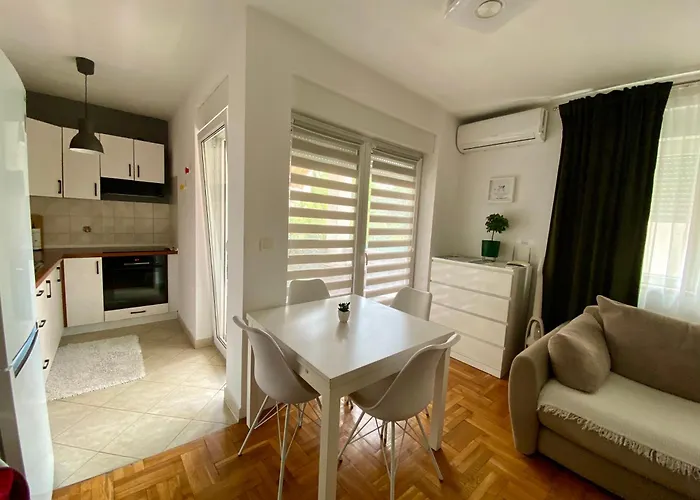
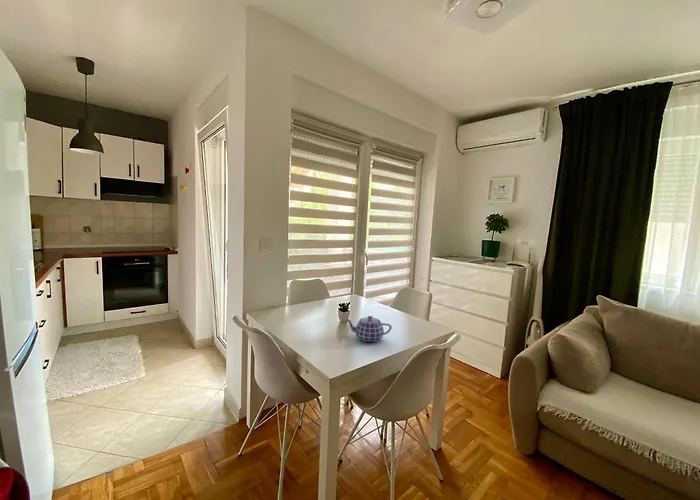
+ teapot [344,315,393,343]
